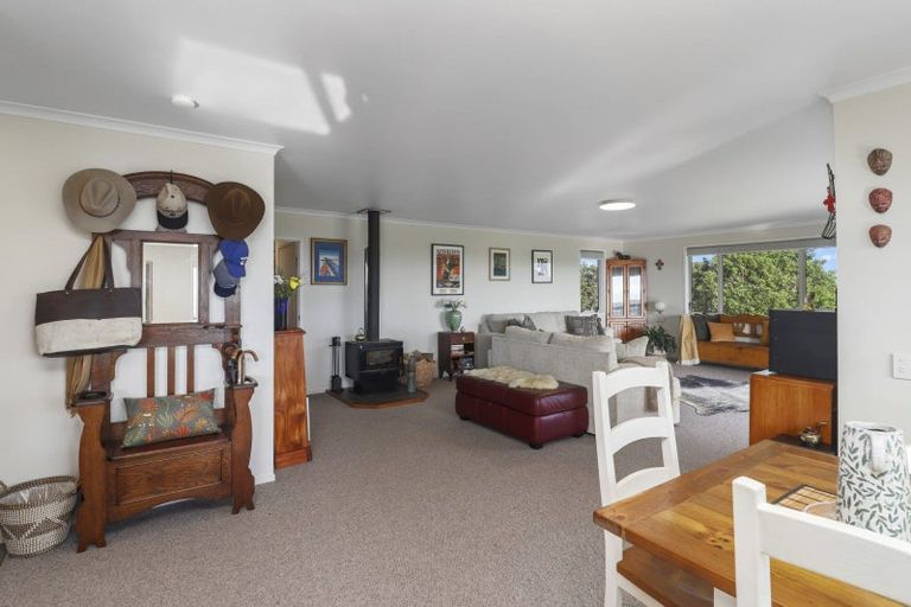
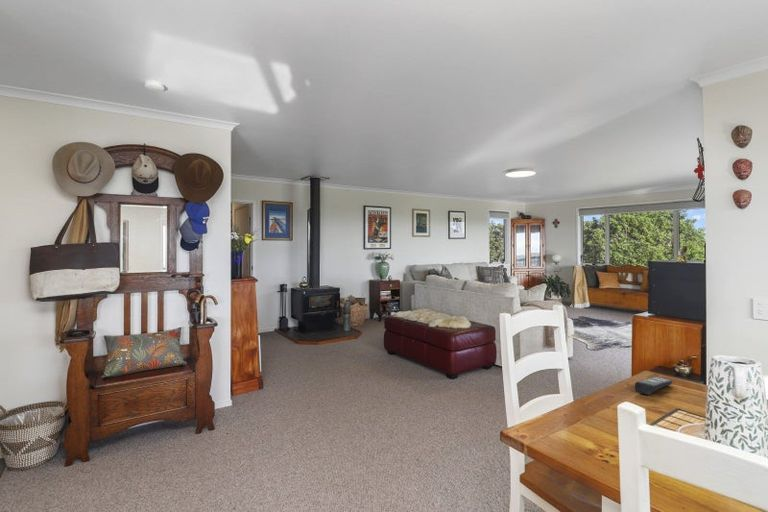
+ remote control [634,376,673,396]
